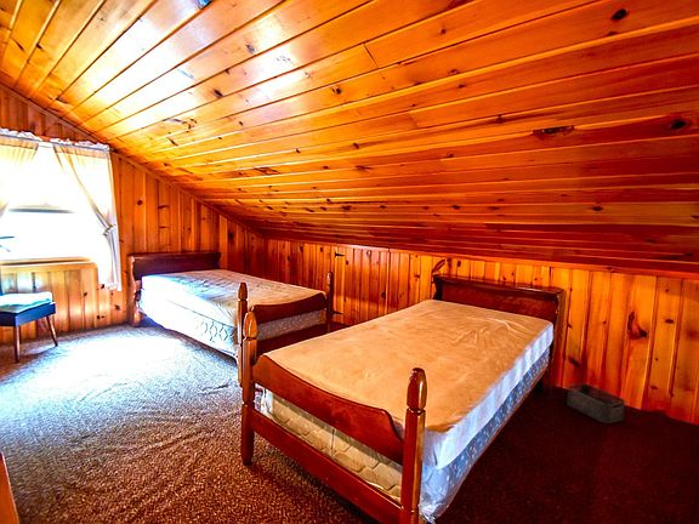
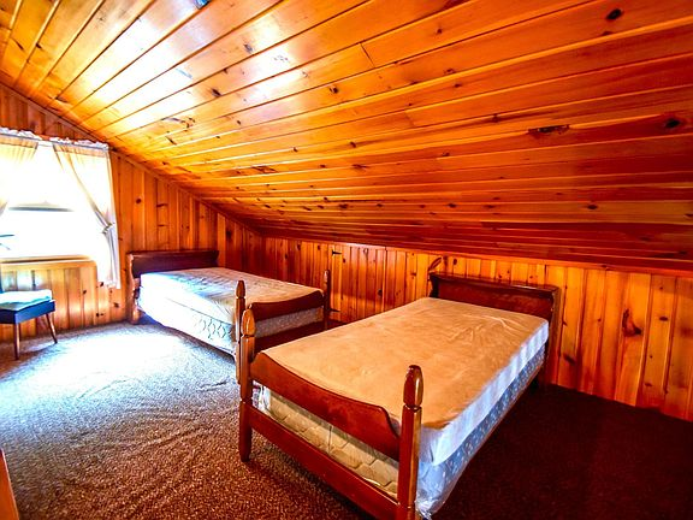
- storage bin [566,382,626,425]
